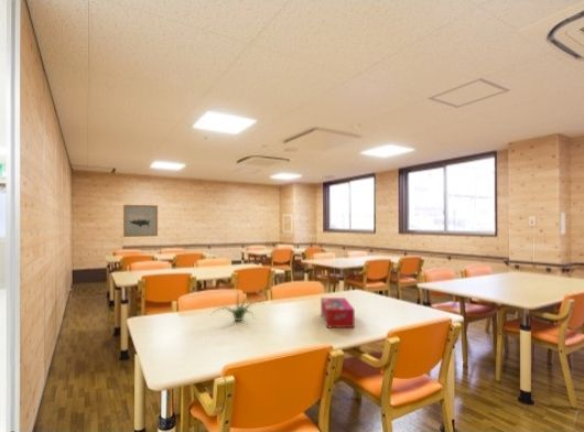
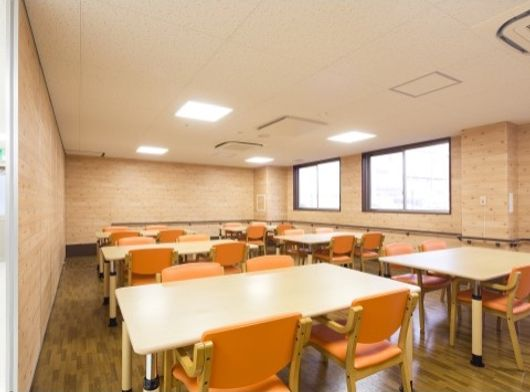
- plant [210,287,267,322]
- wall art [122,204,159,238]
- tissue box [320,296,356,328]
